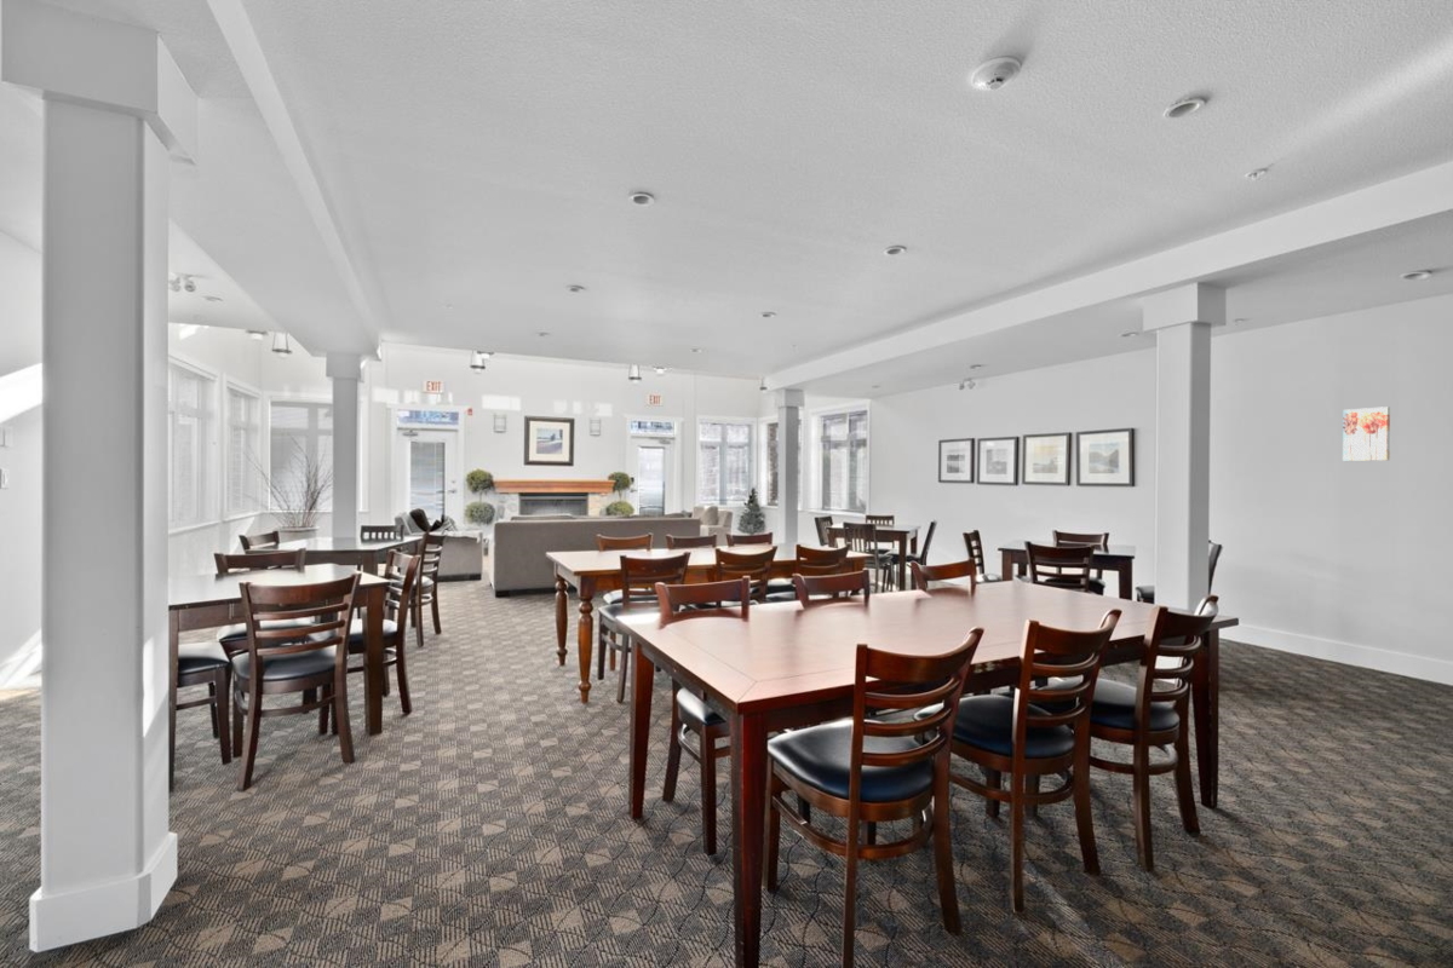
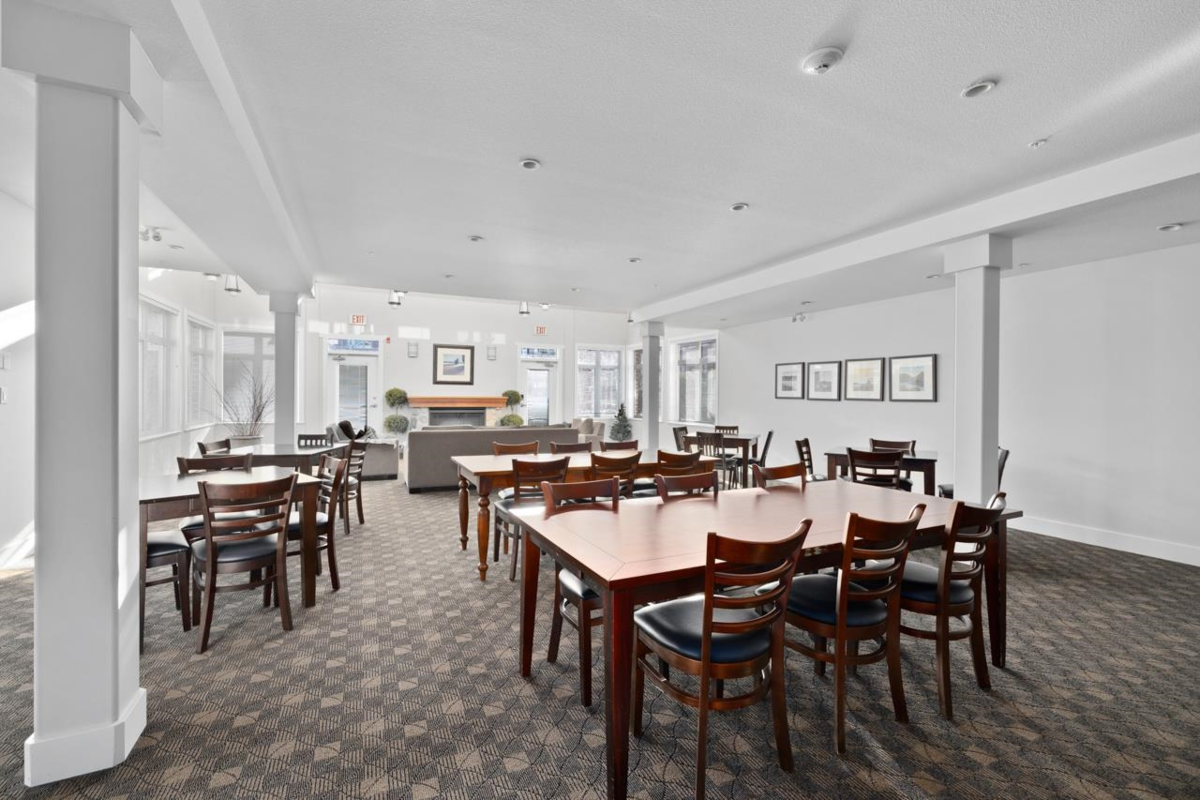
- wall art [1342,405,1391,462]
